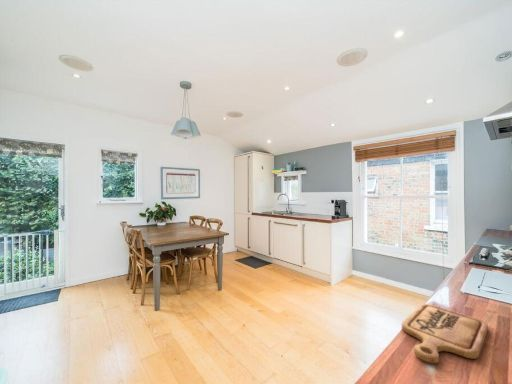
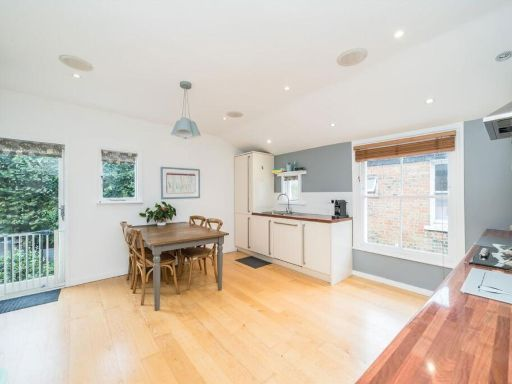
- cutting board [401,303,489,364]
